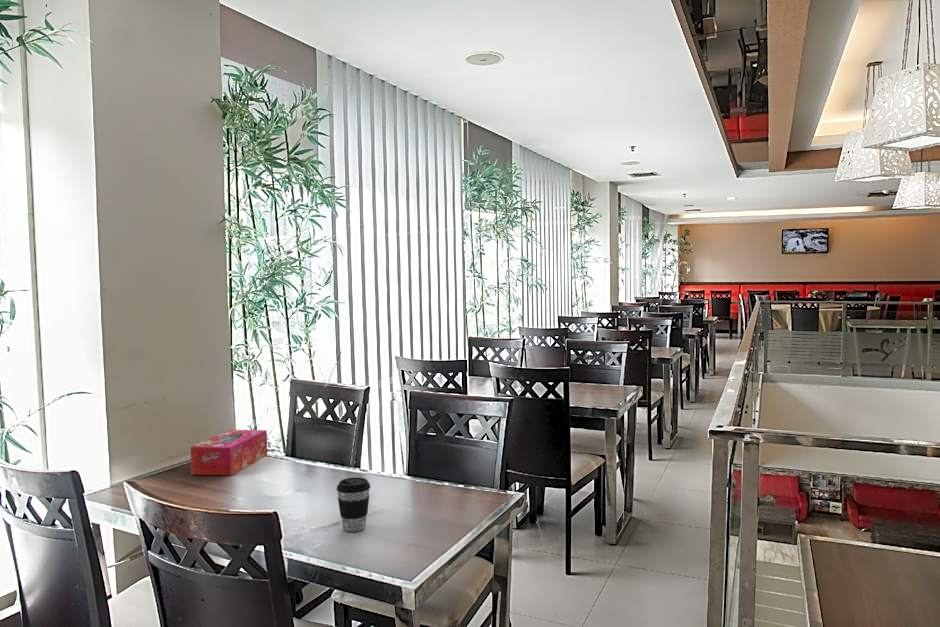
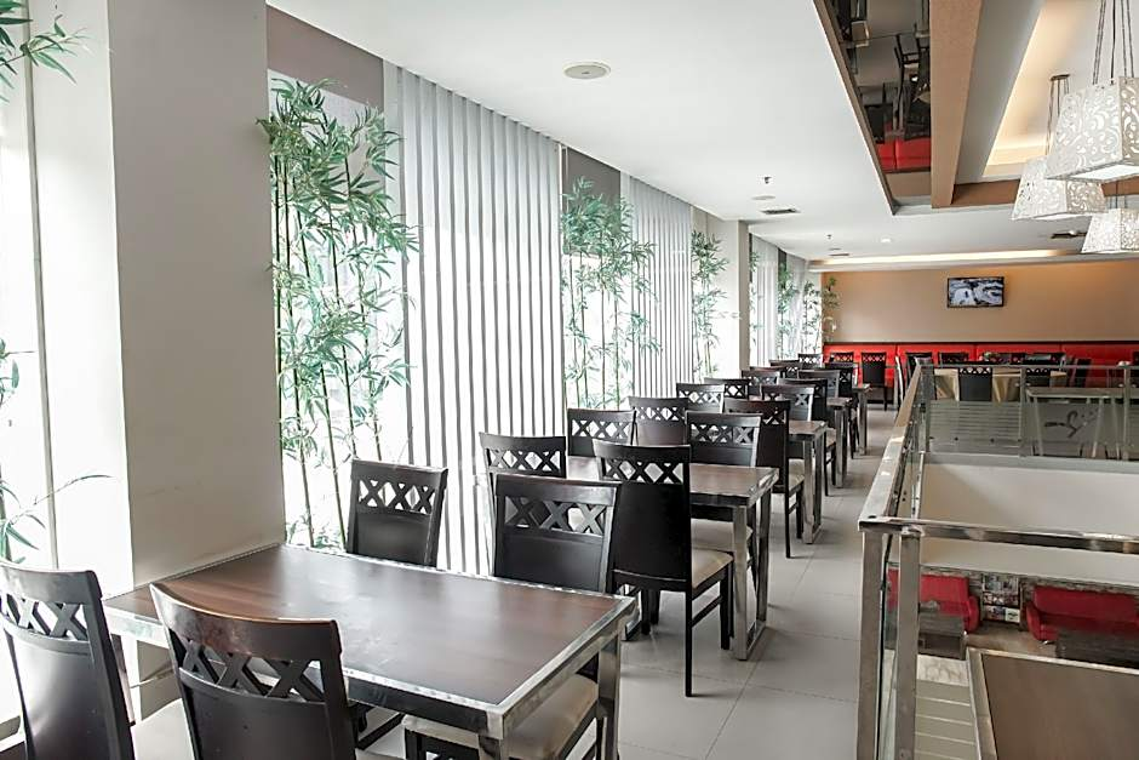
- tissue box [190,429,268,476]
- coffee cup [336,477,371,533]
